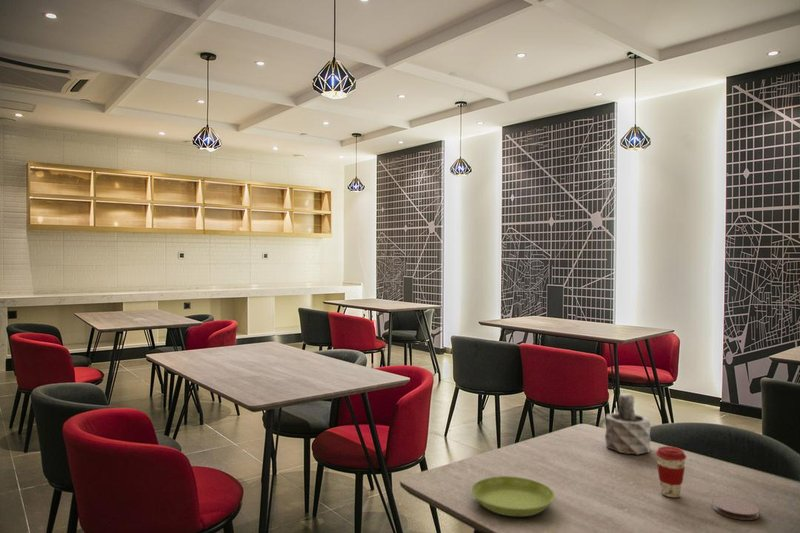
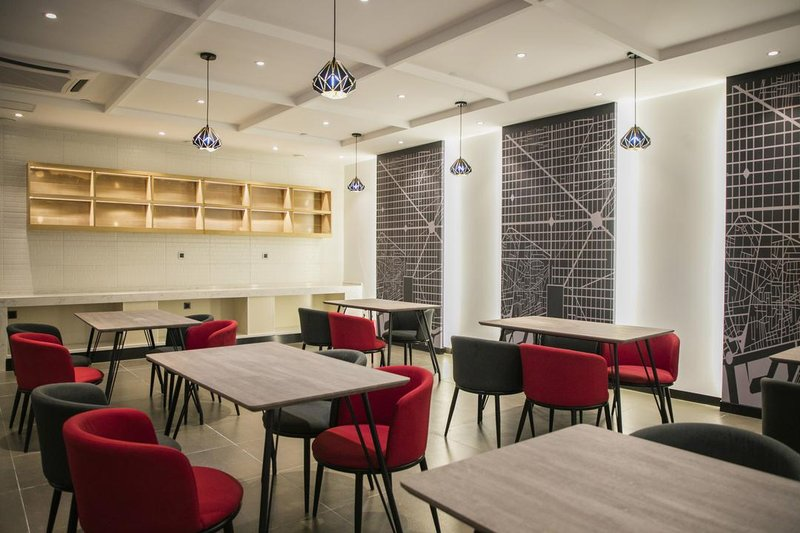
- coffee cup [655,445,687,498]
- saucer [471,475,556,517]
- succulent plant [604,392,652,456]
- coaster [712,496,760,521]
